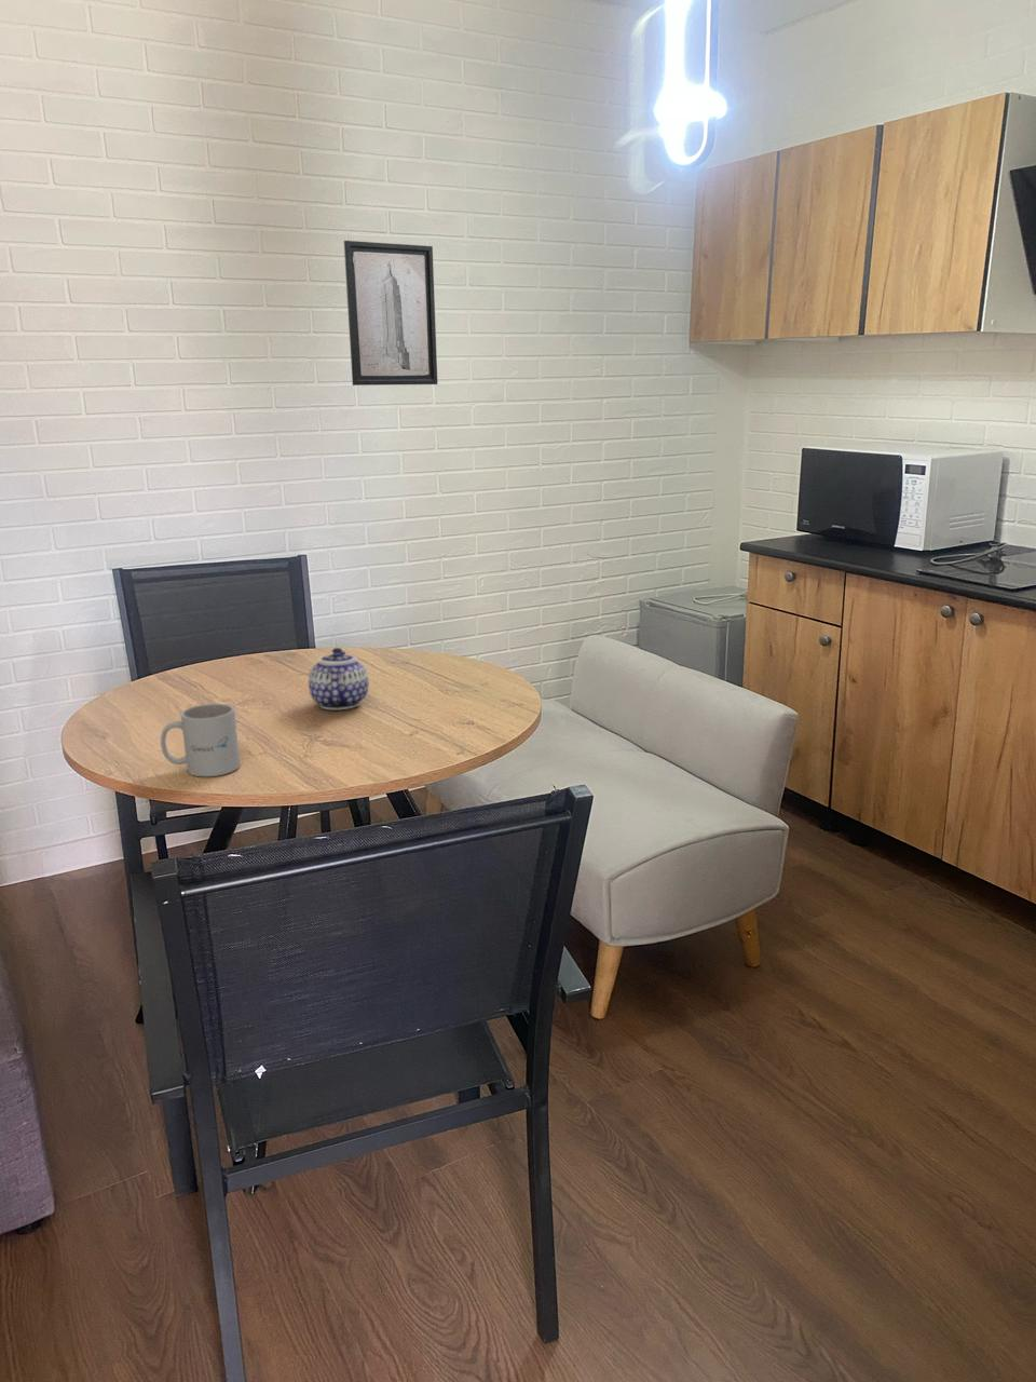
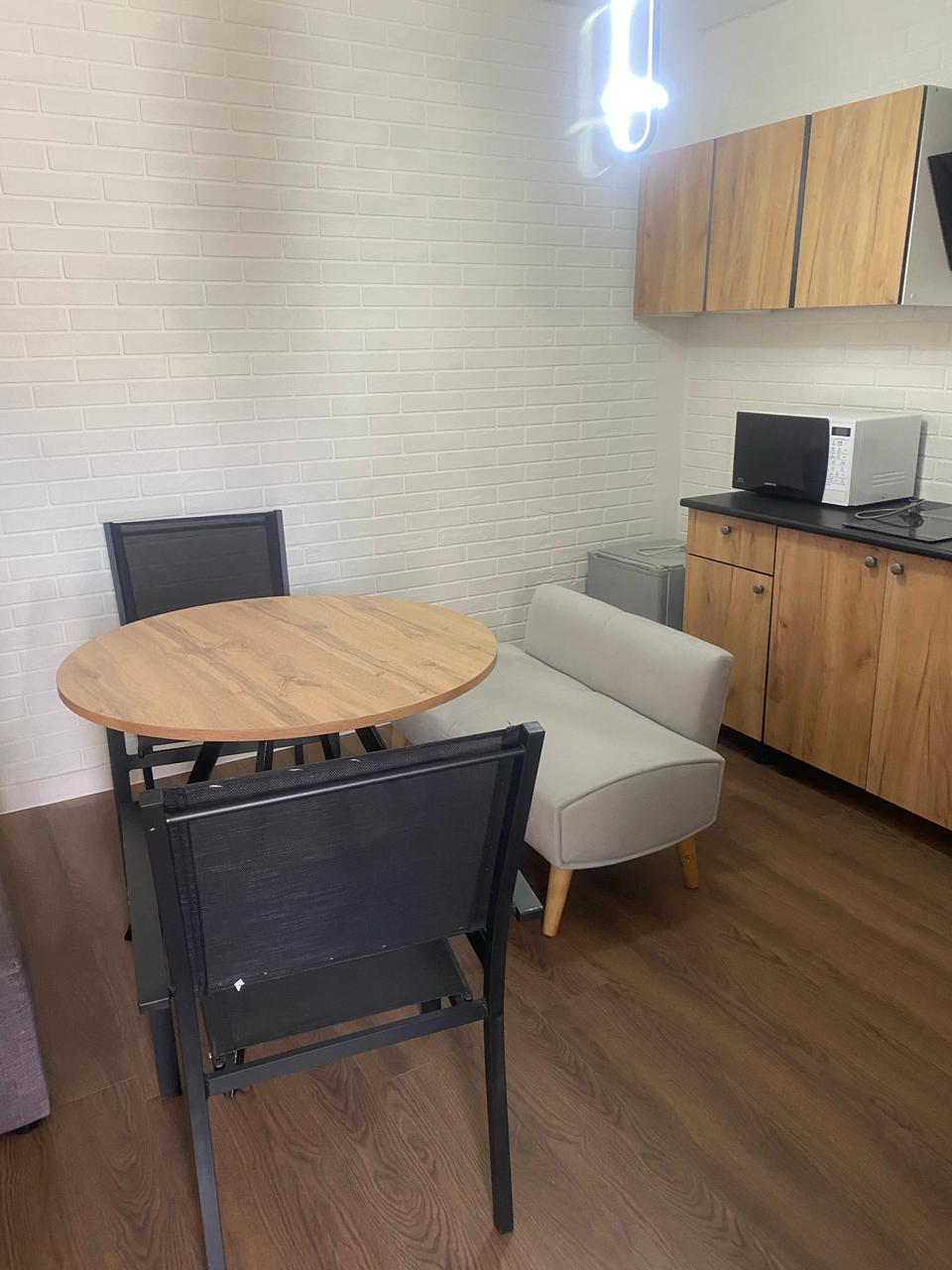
- wall art [343,239,439,386]
- teapot [308,646,370,711]
- mug [160,703,240,777]
